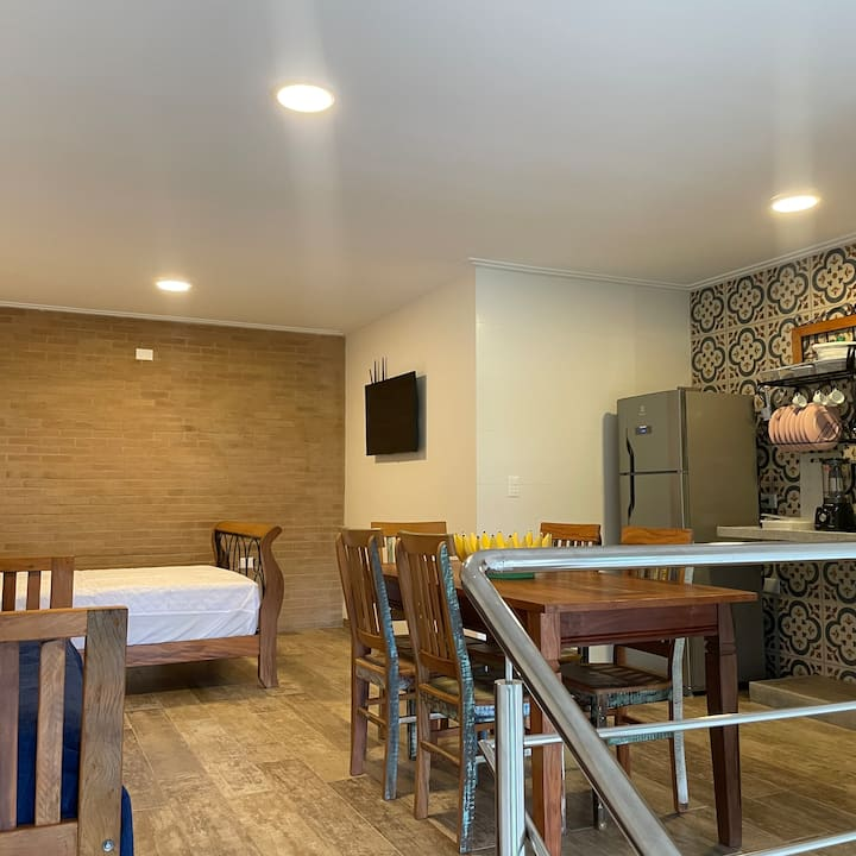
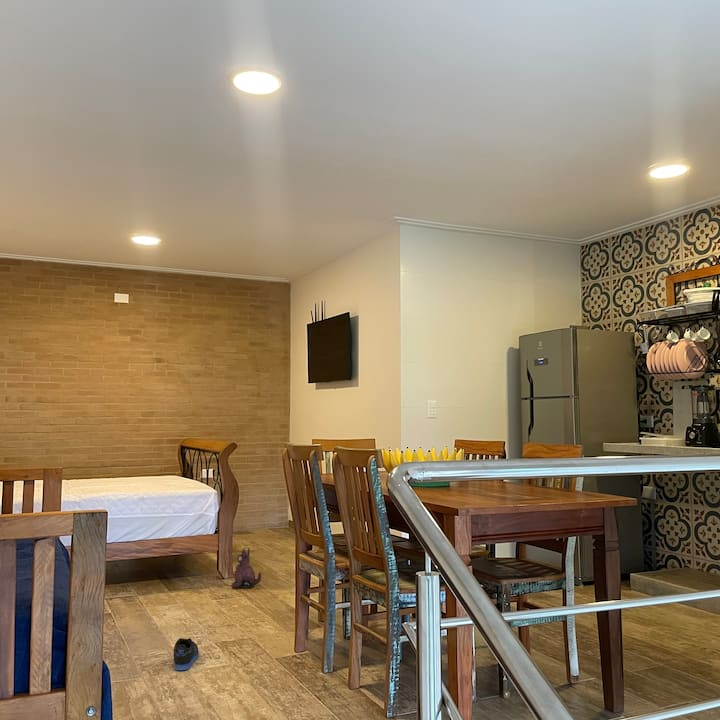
+ plush toy [231,547,262,590]
+ sneaker [173,637,200,671]
